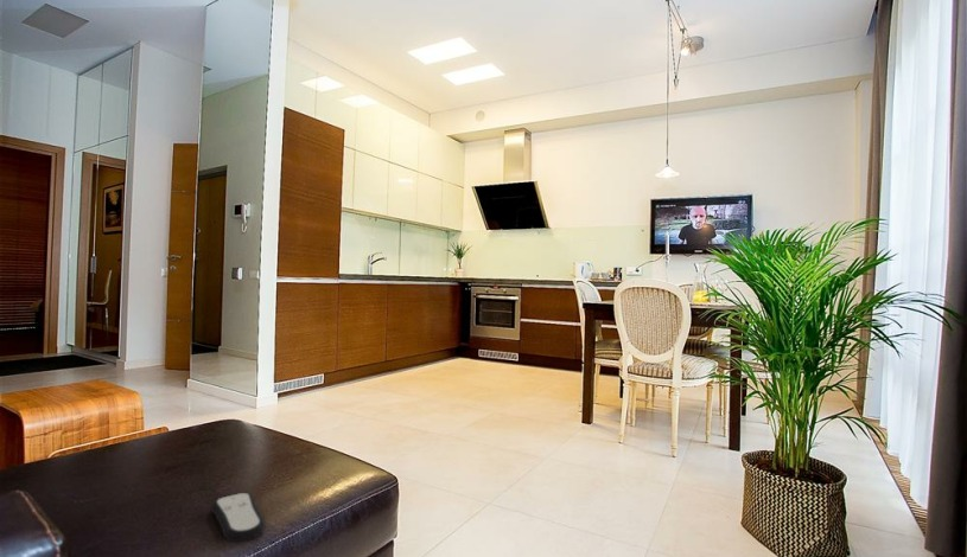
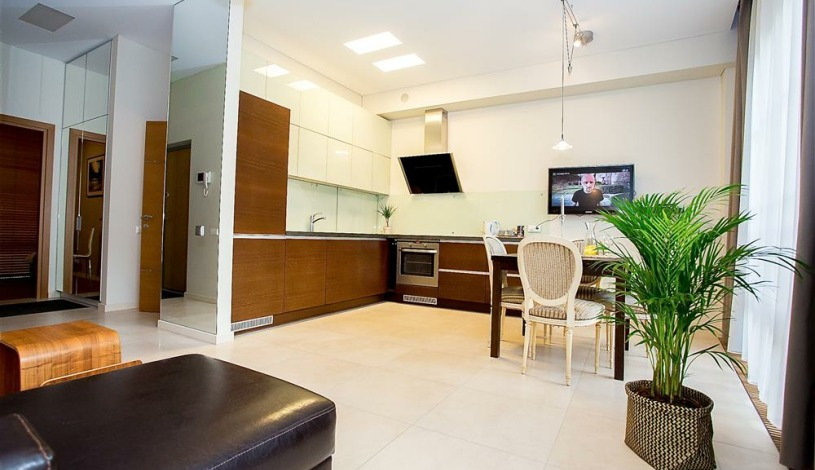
- remote control [210,492,266,543]
